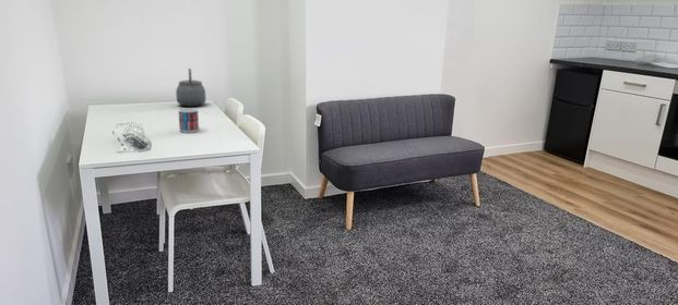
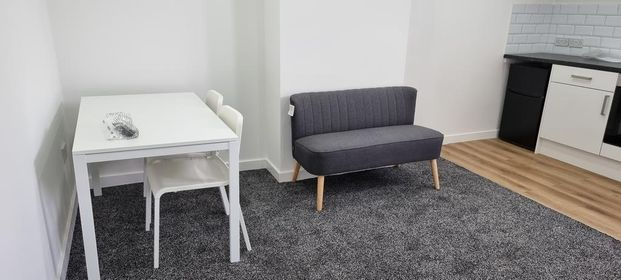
- mug [178,107,200,133]
- tea kettle [175,68,206,107]
